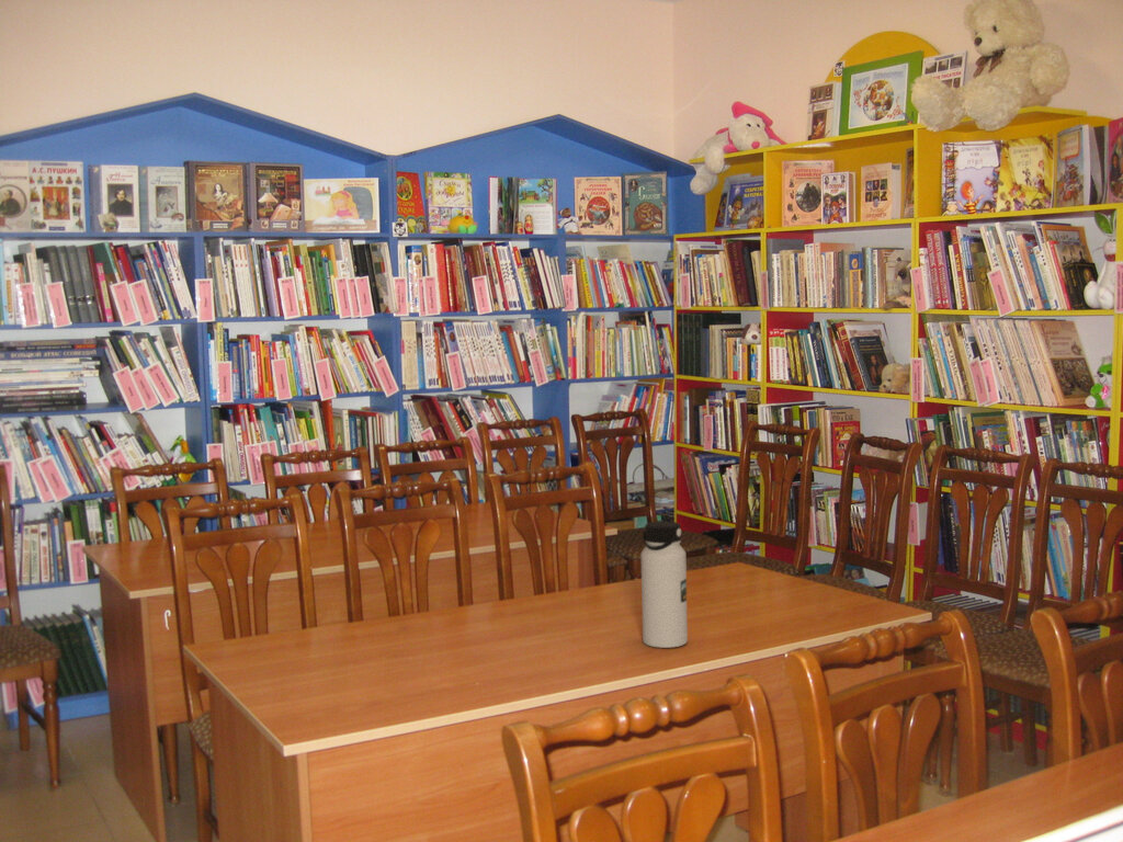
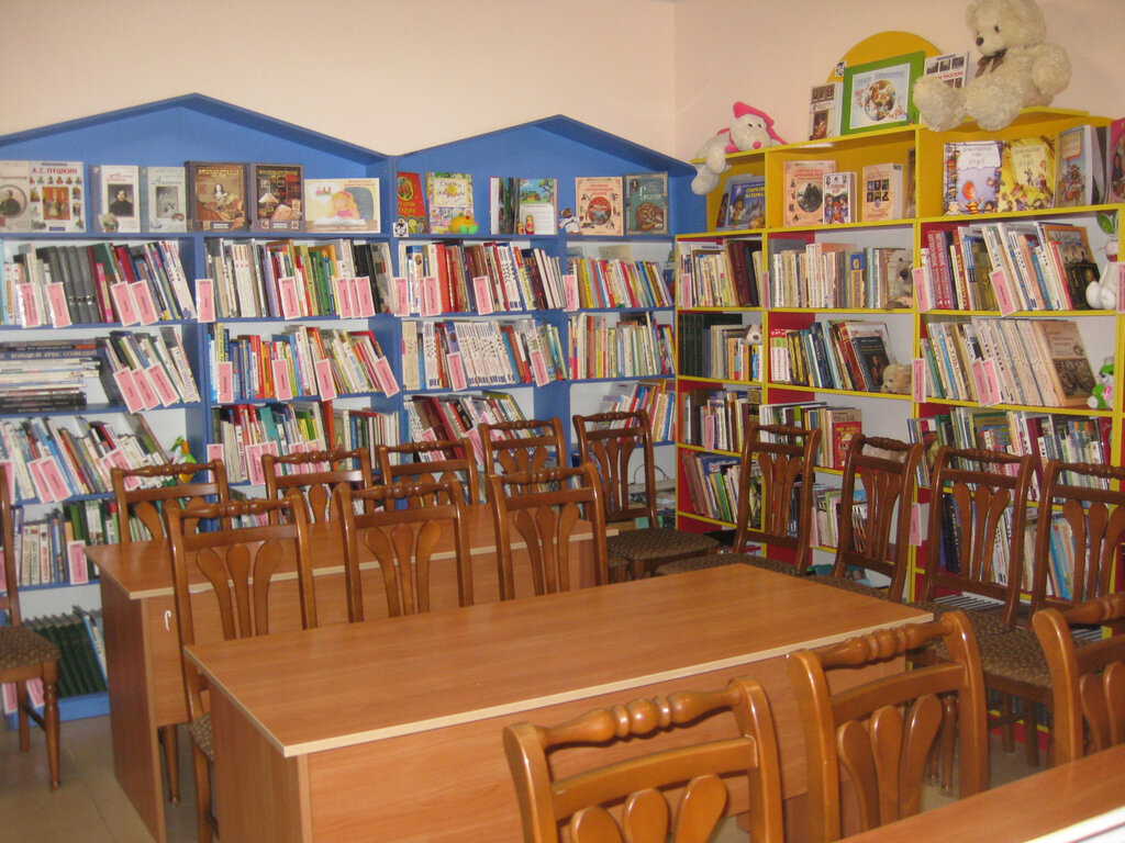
- water bottle [639,520,689,649]
